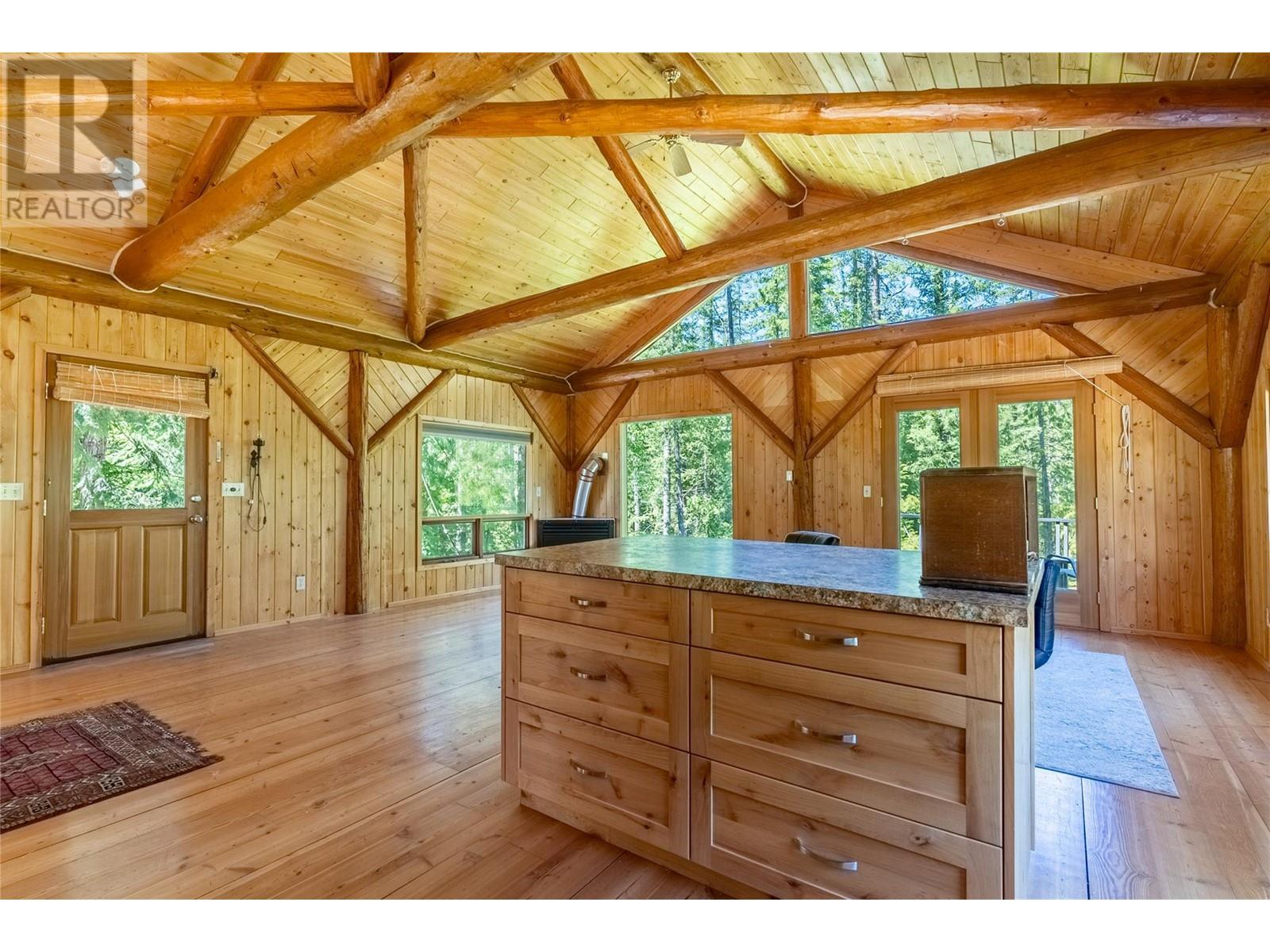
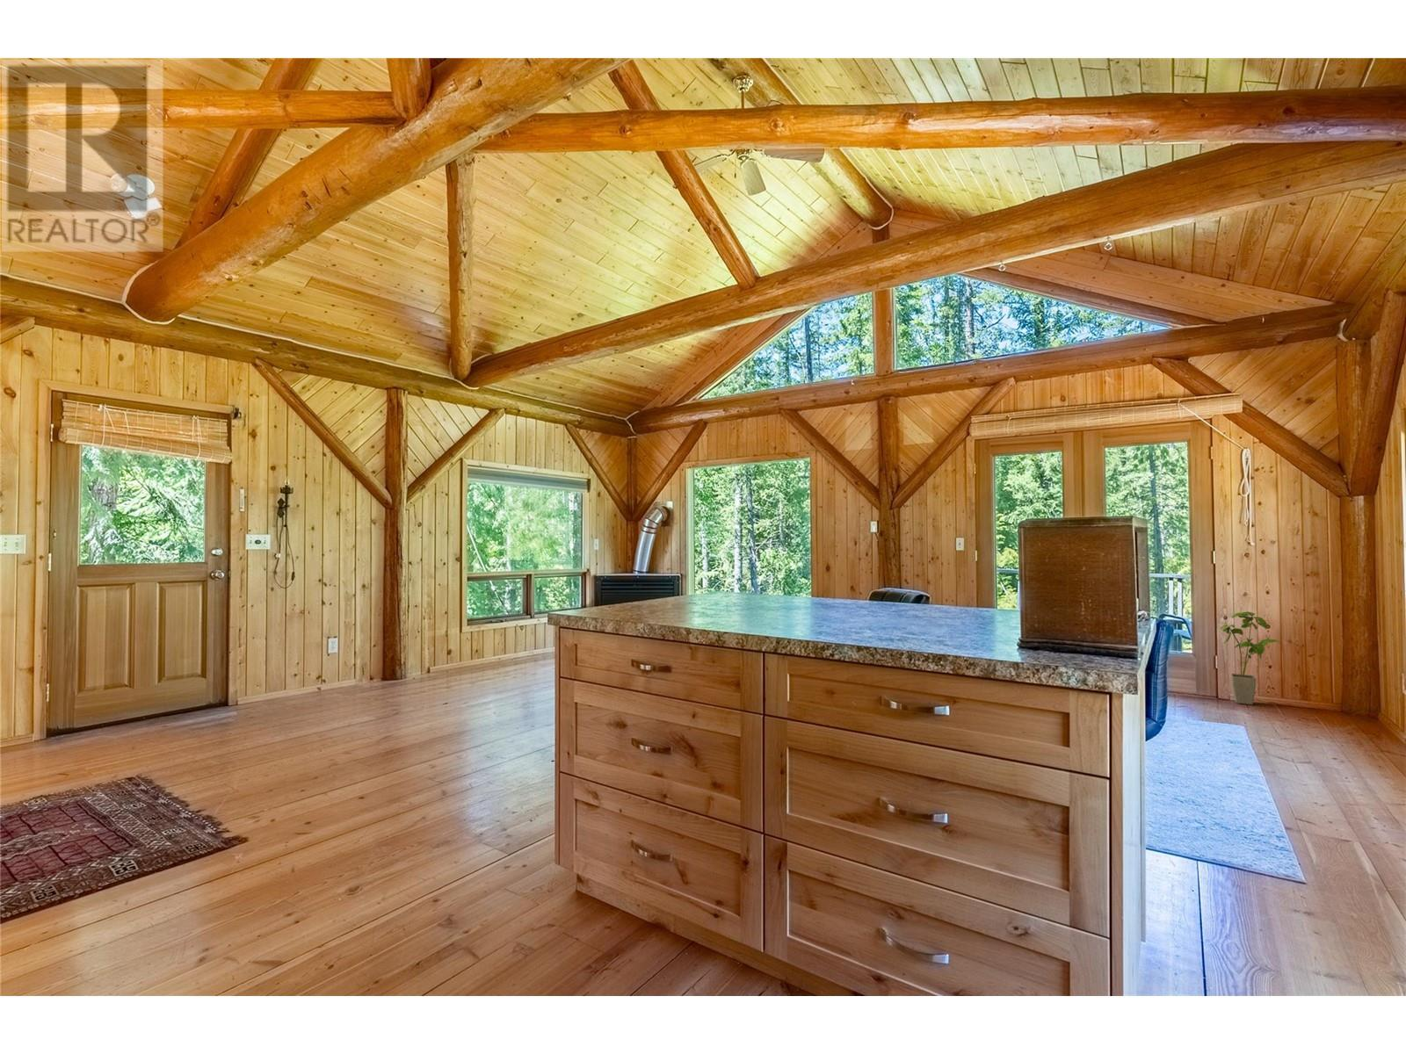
+ house plant [1219,610,1283,705]
